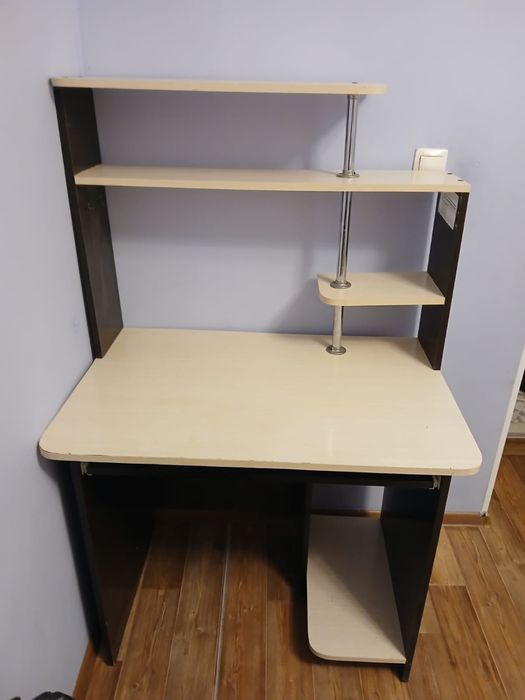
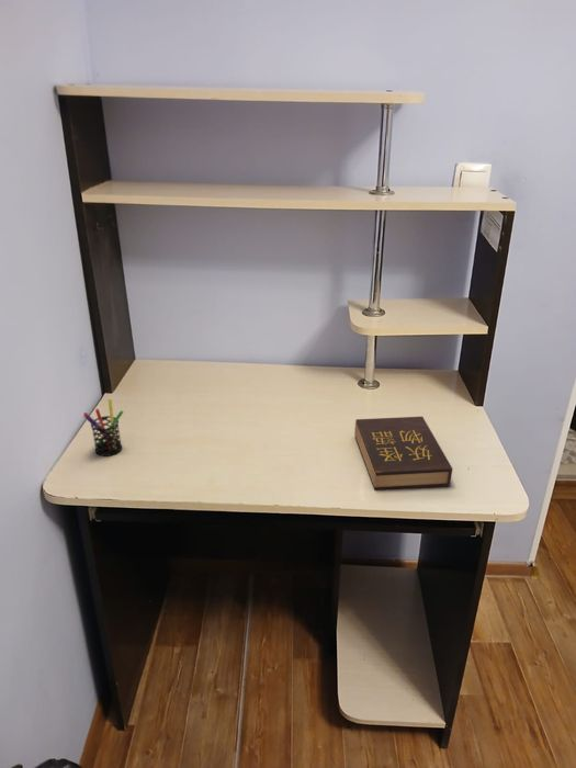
+ hardback book [353,416,453,492]
+ pen holder [82,398,124,458]
